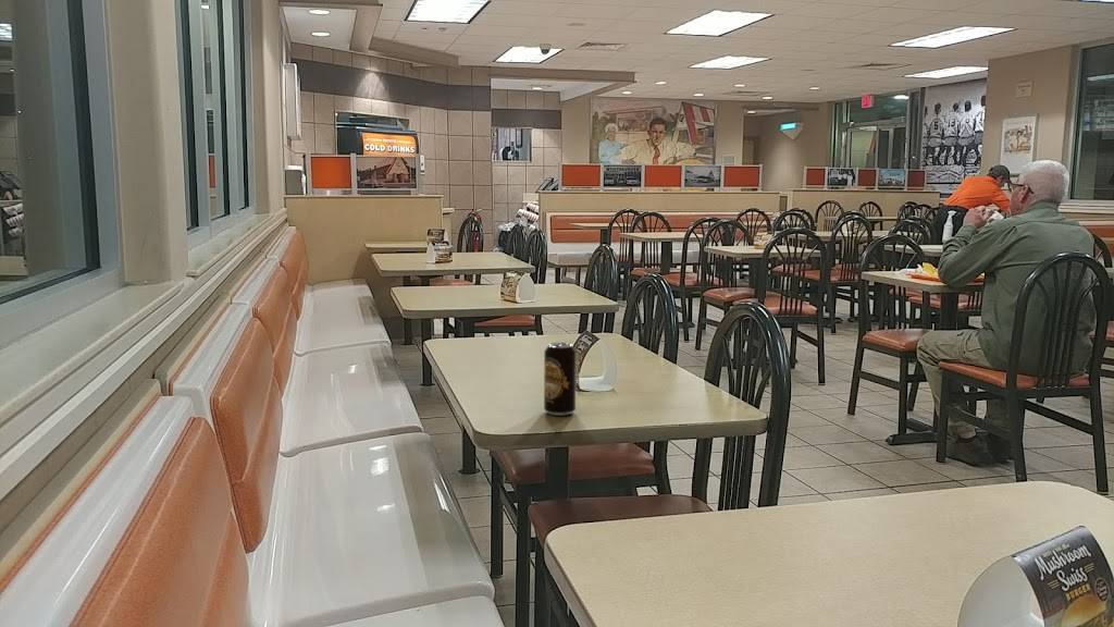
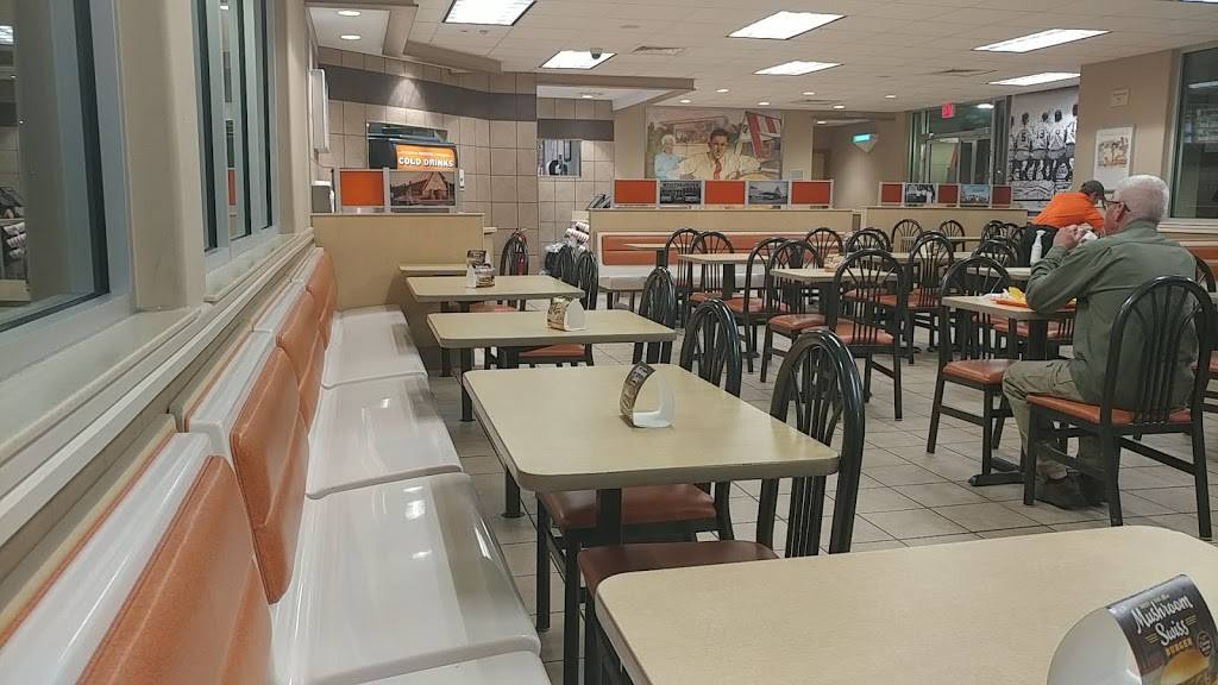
- beverage can [543,342,578,417]
